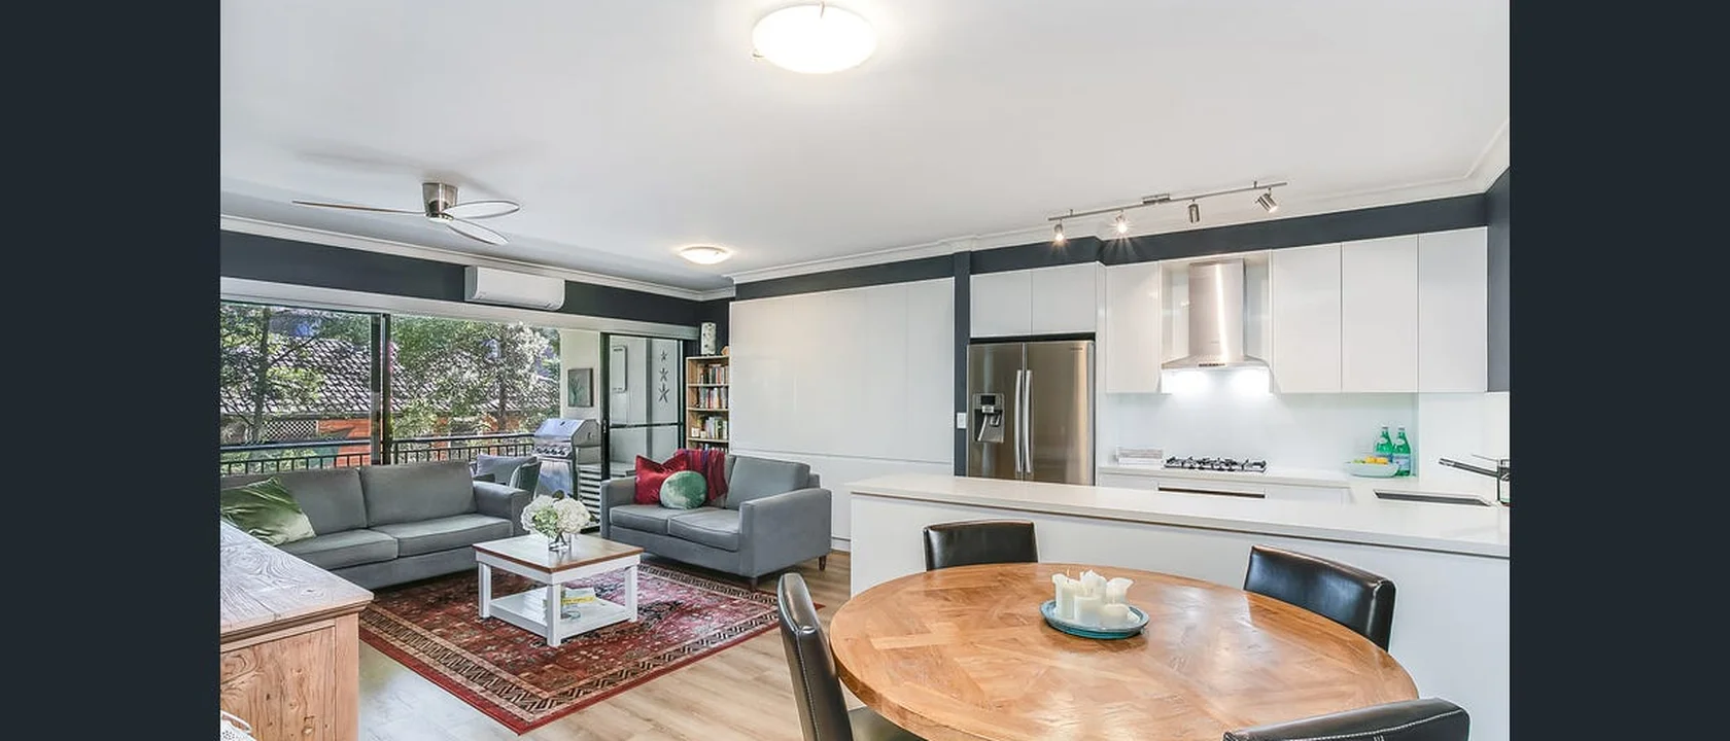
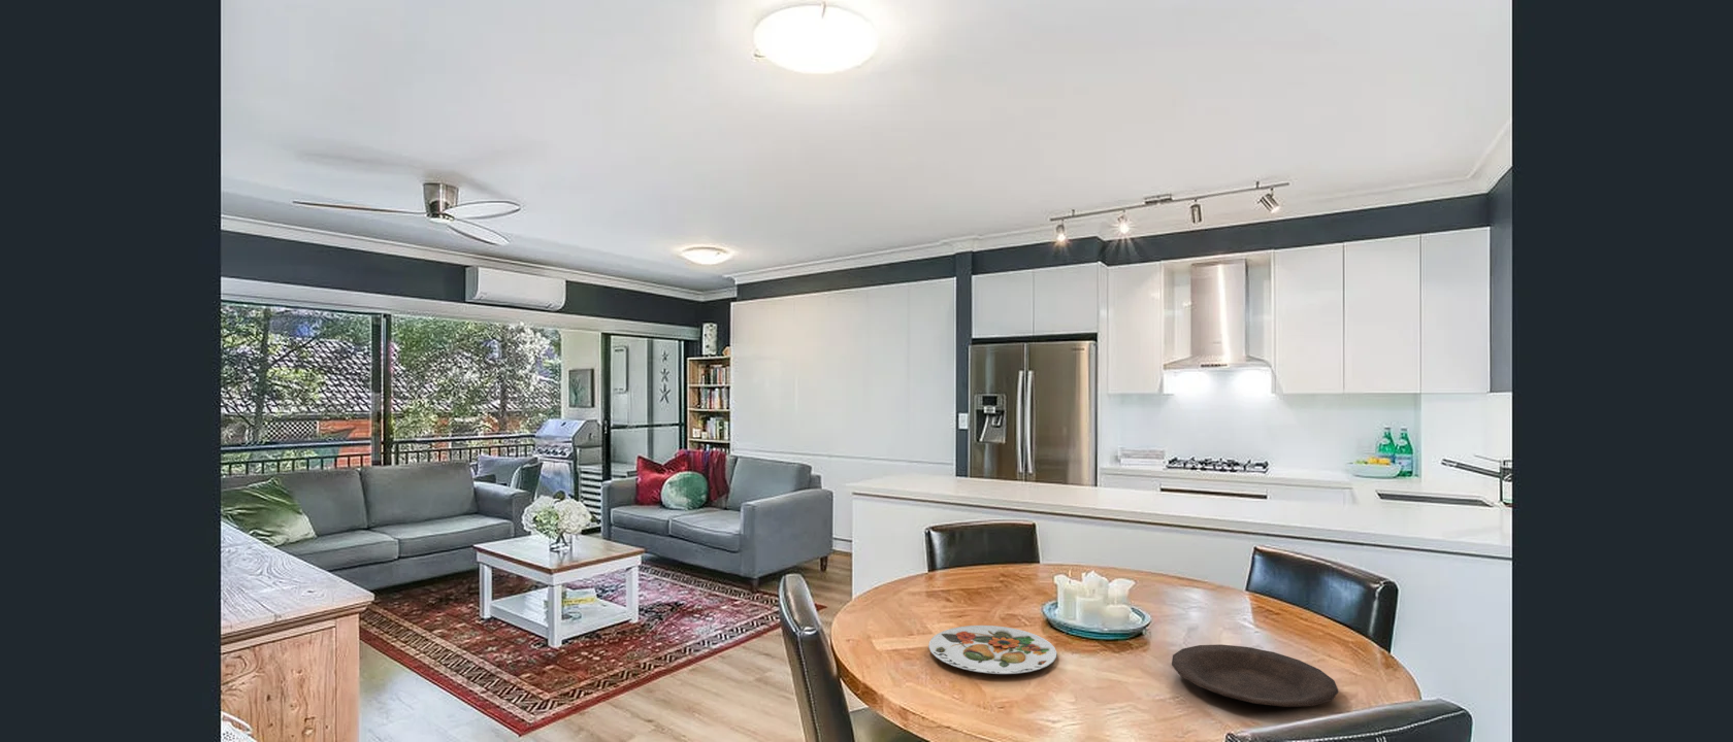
+ plate [928,625,1058,675]
+ plate [1170,643,1340,708]
